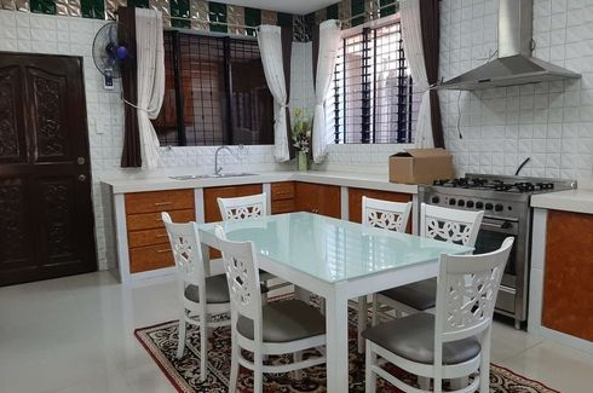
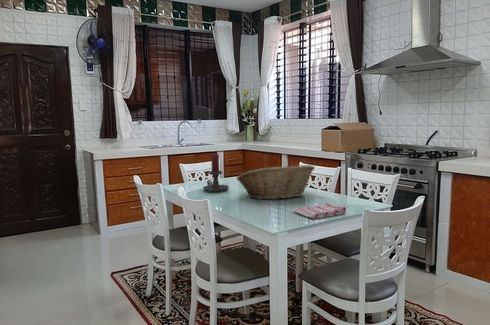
+ candle holder [202,153,230,193]
+ fruit basket [236,164,316,200]
+ dish towel [292,202,347,220]
